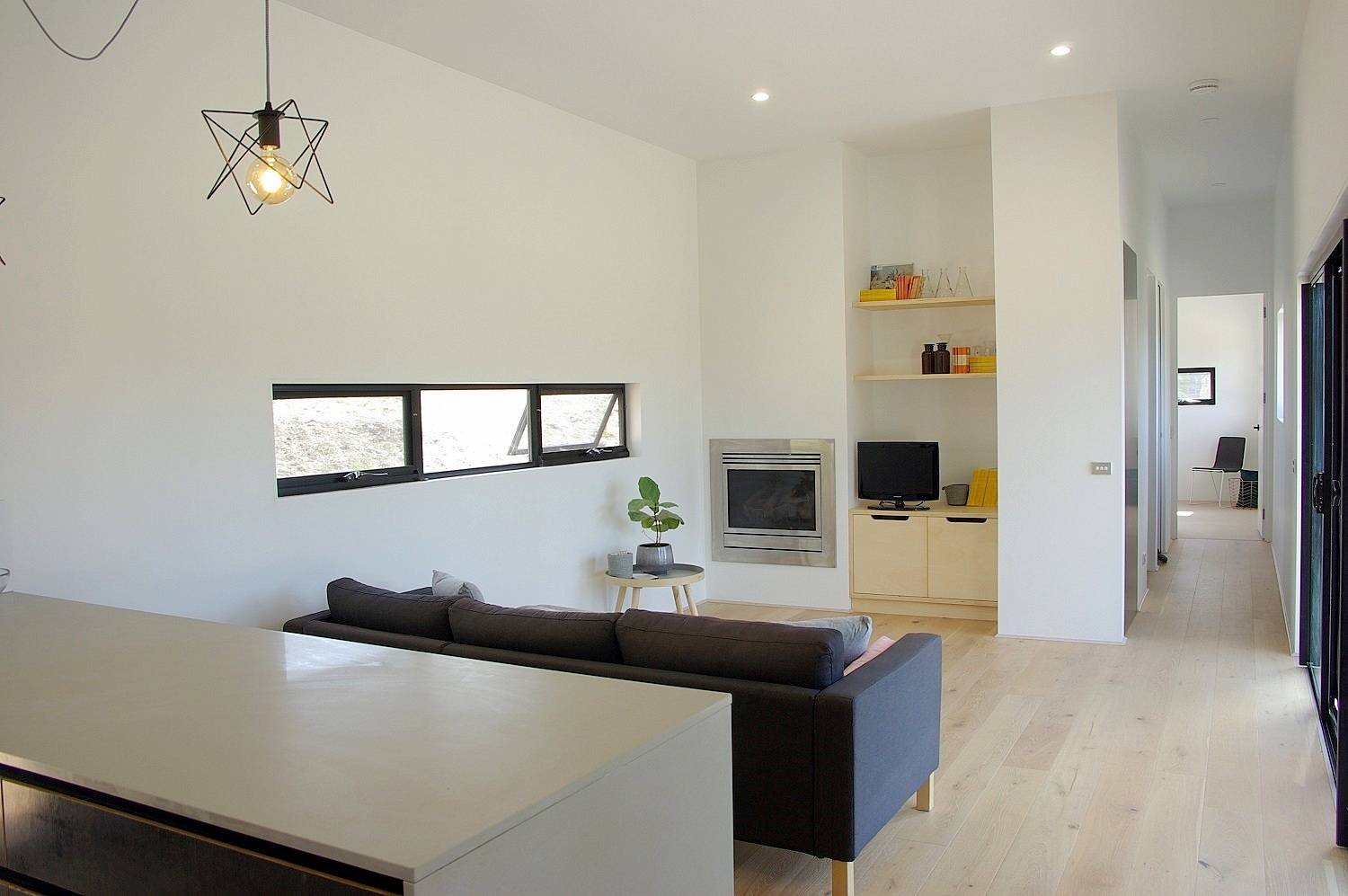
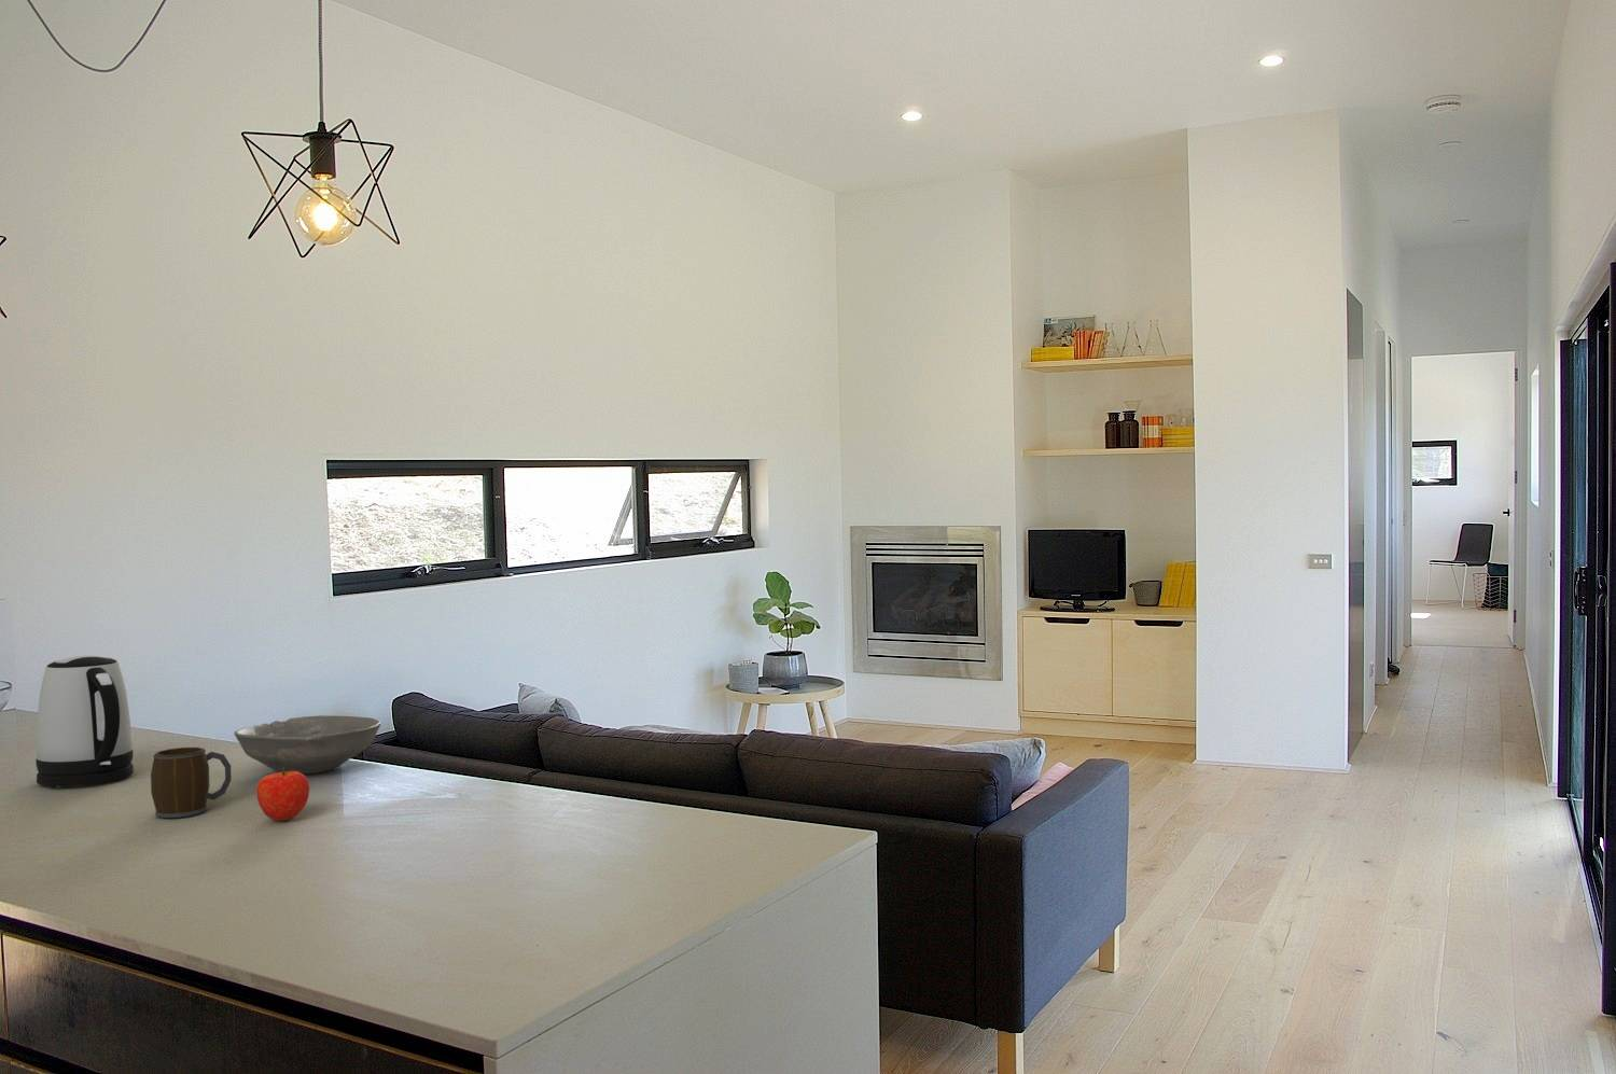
+ mug [150,747,233,819]
+ fruit [255,767,310,822]
+ kettle [35,654,134,789]
+ bowl [234,714,382,774]
